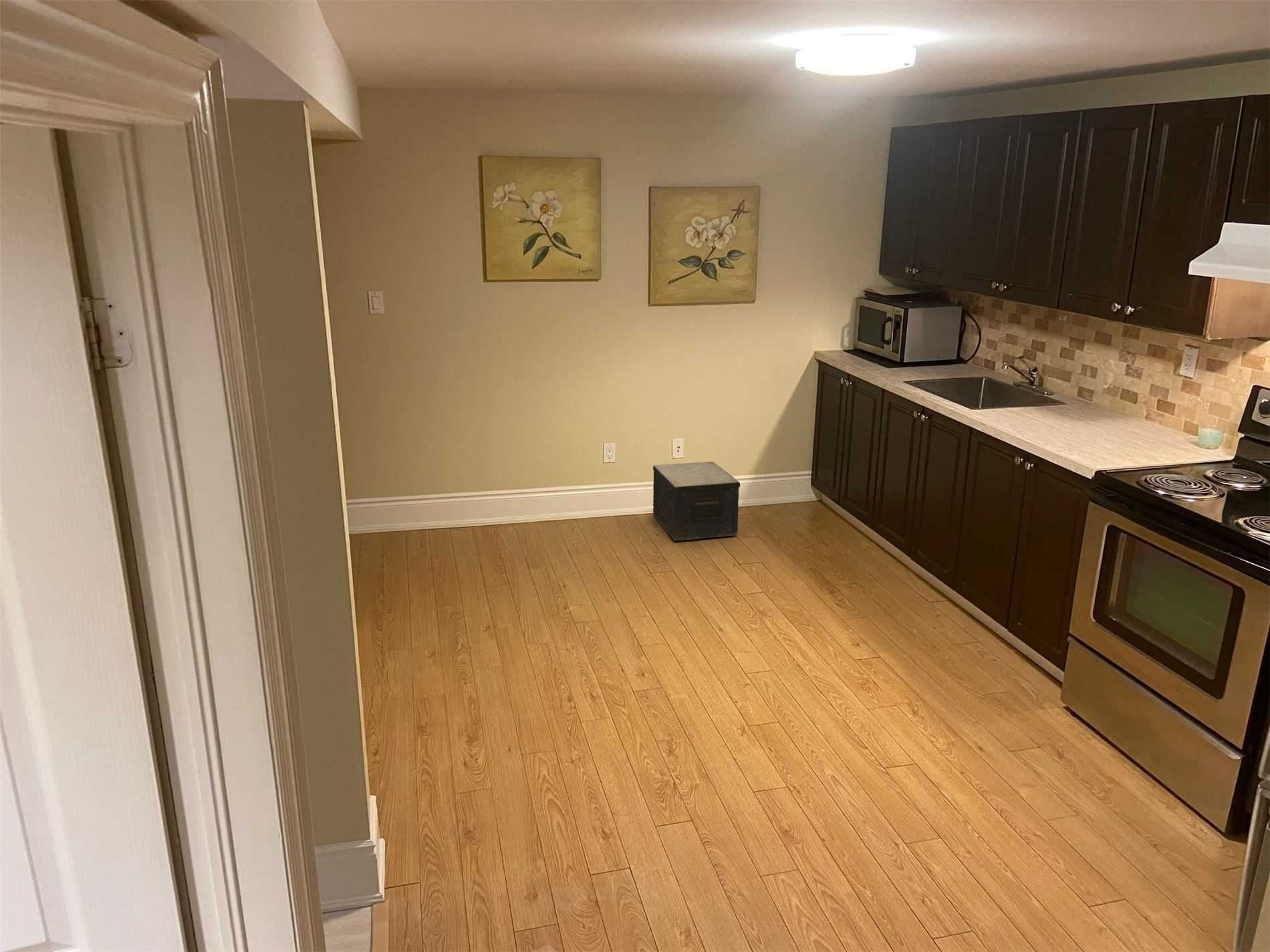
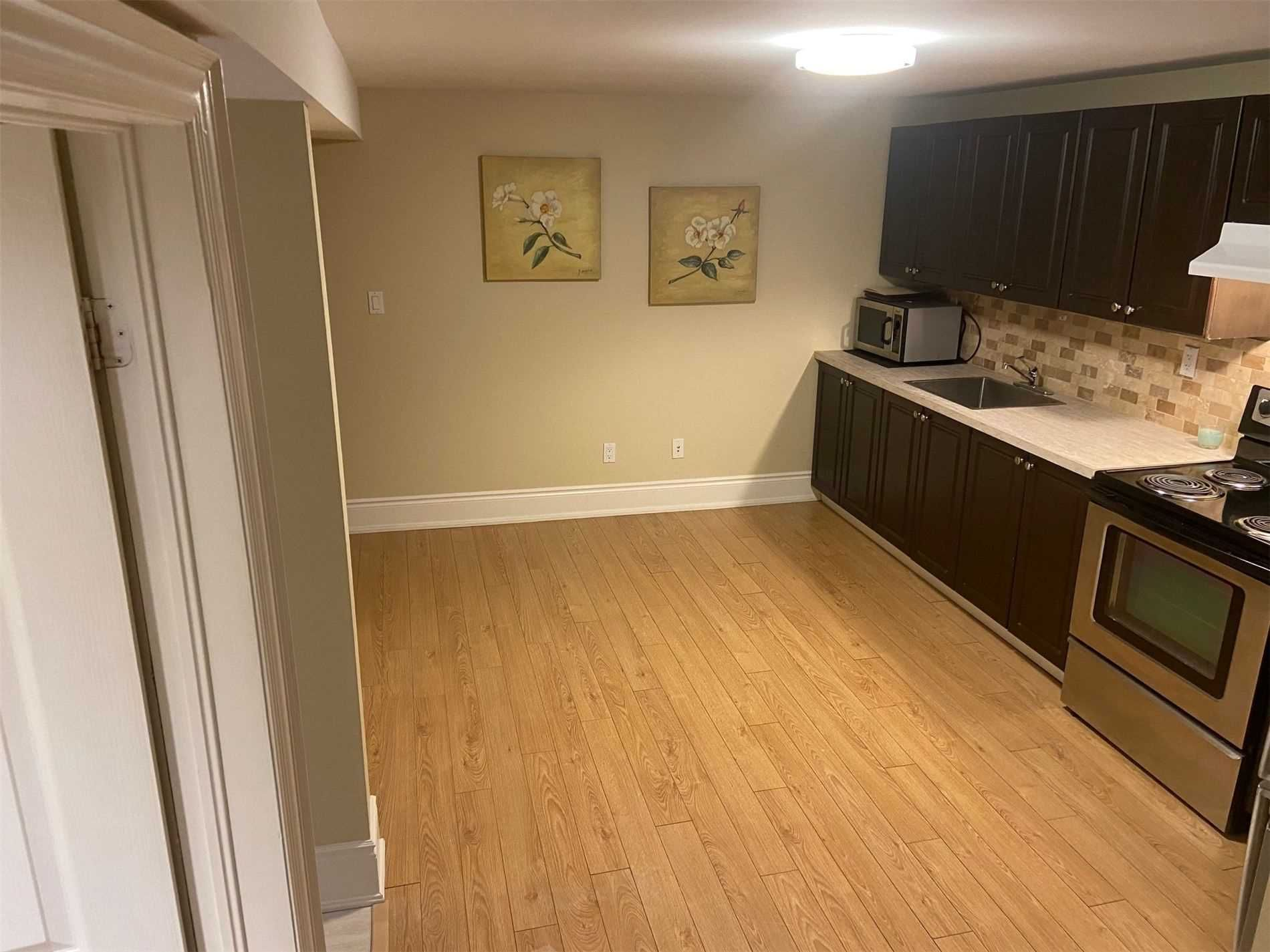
- storage box [652,461,741,541]
